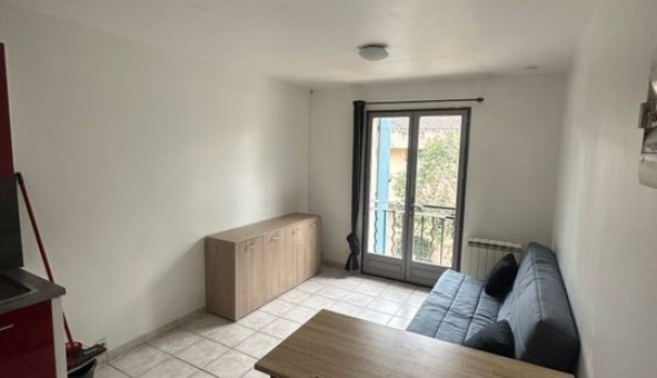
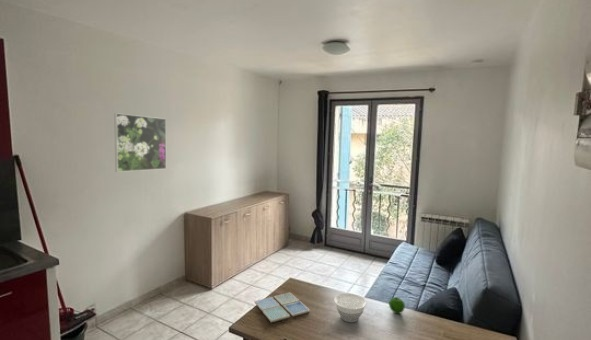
+ bowl [333,292,368,323]
+ apple [388,296,406,315]
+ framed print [113,112,167,173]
+ drink coaster [253,292,311,323]
